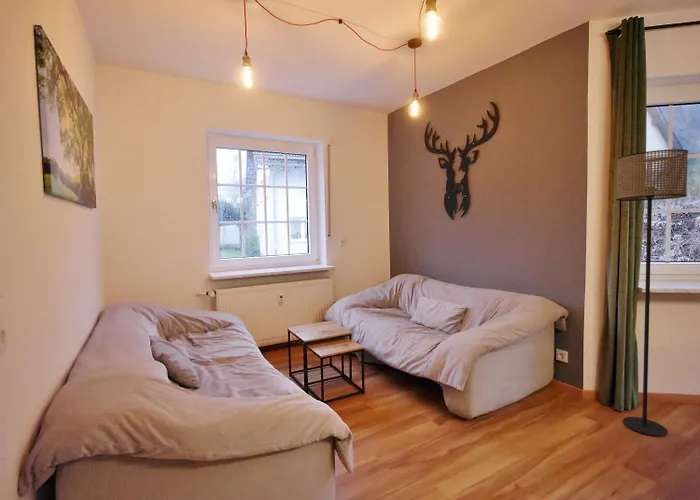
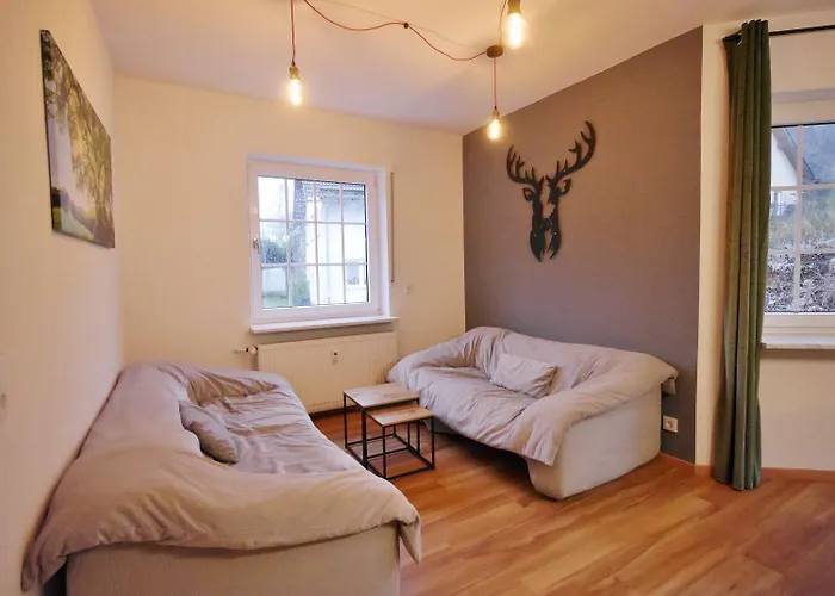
- floor lamp [615,148,689,437]
